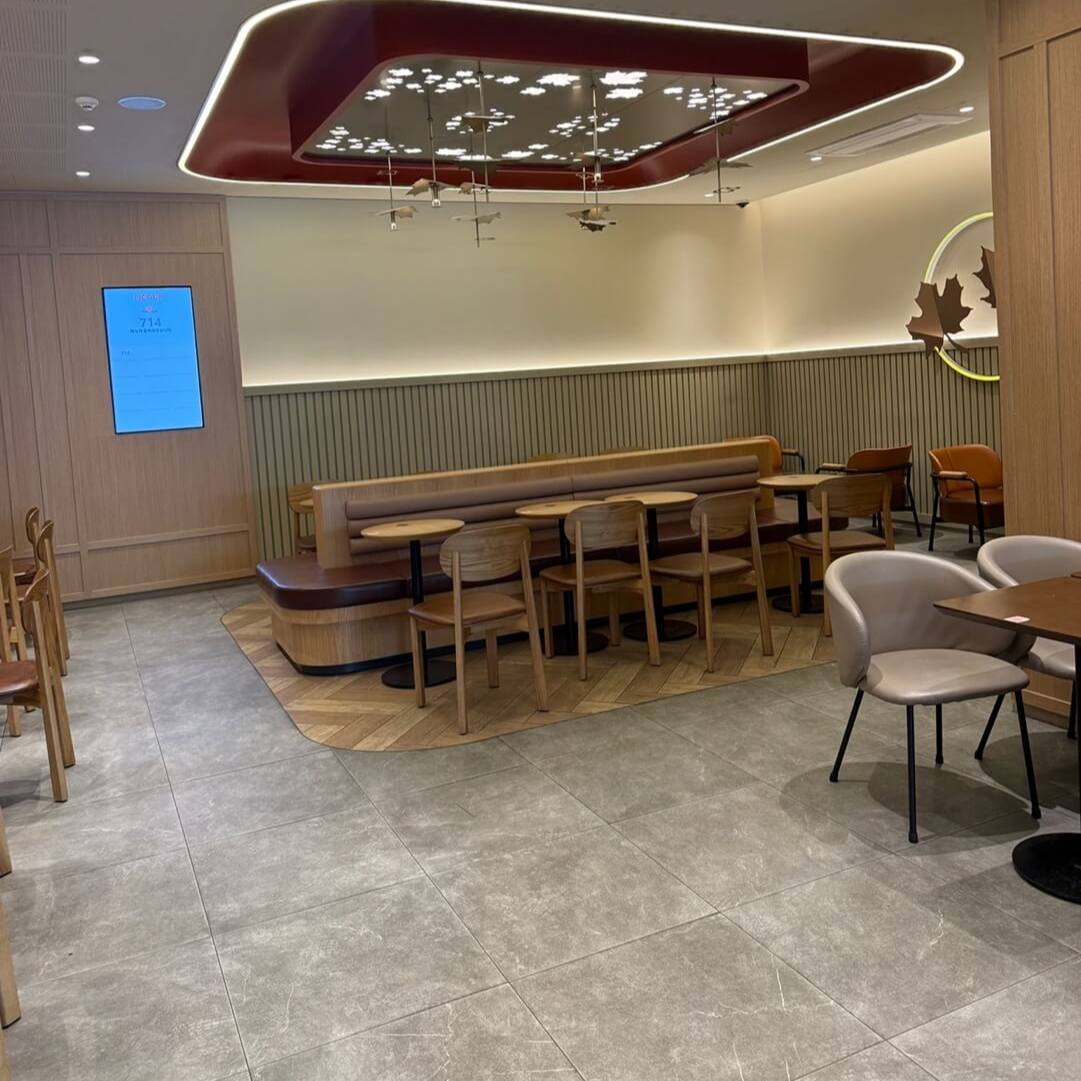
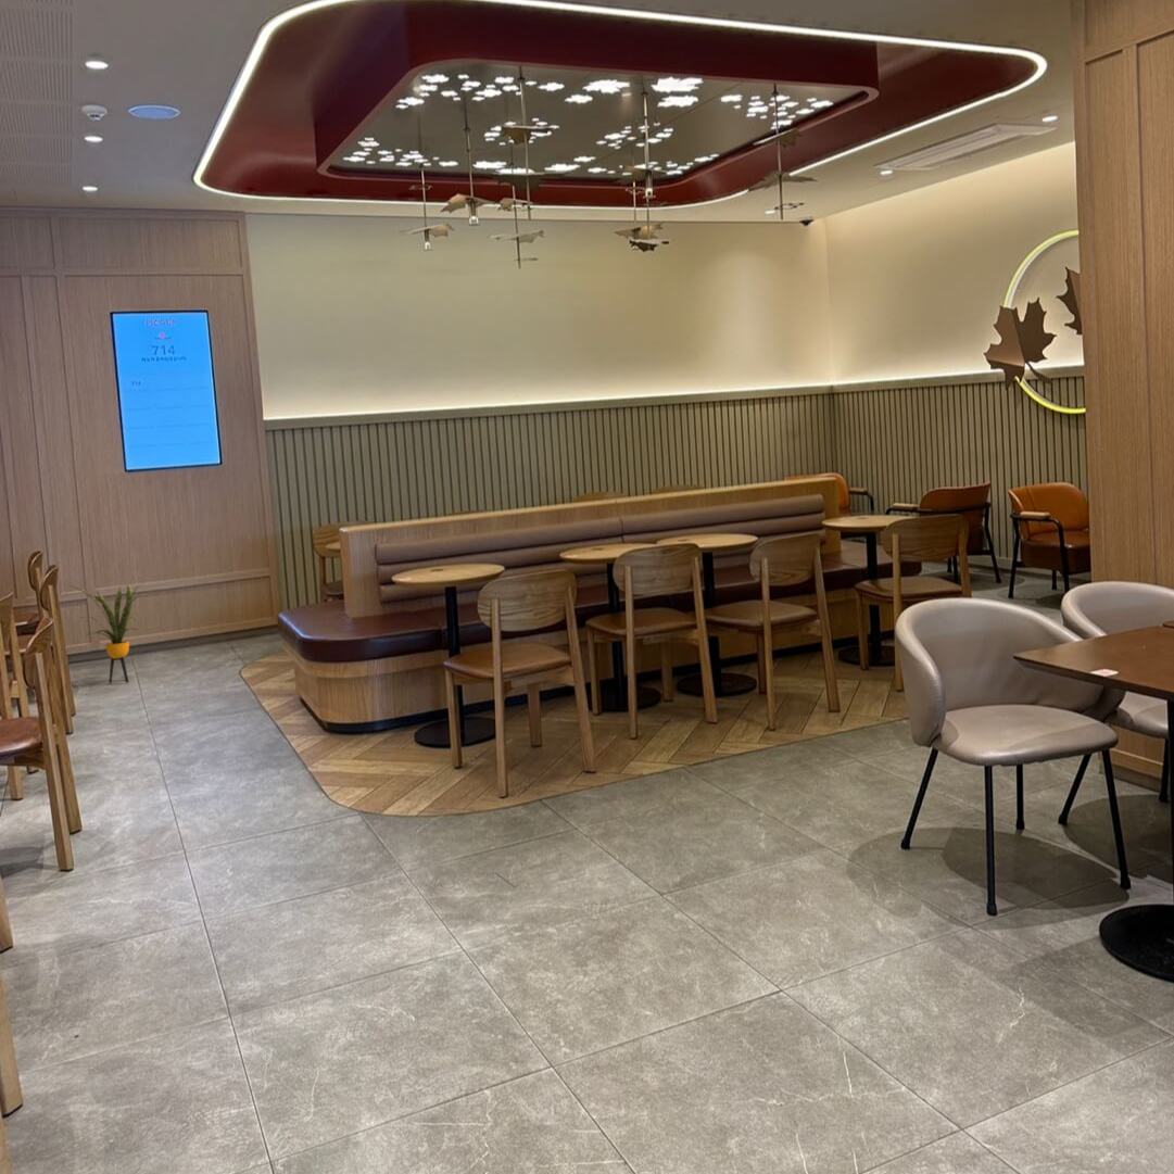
+ house plant [64,581,152,684]
